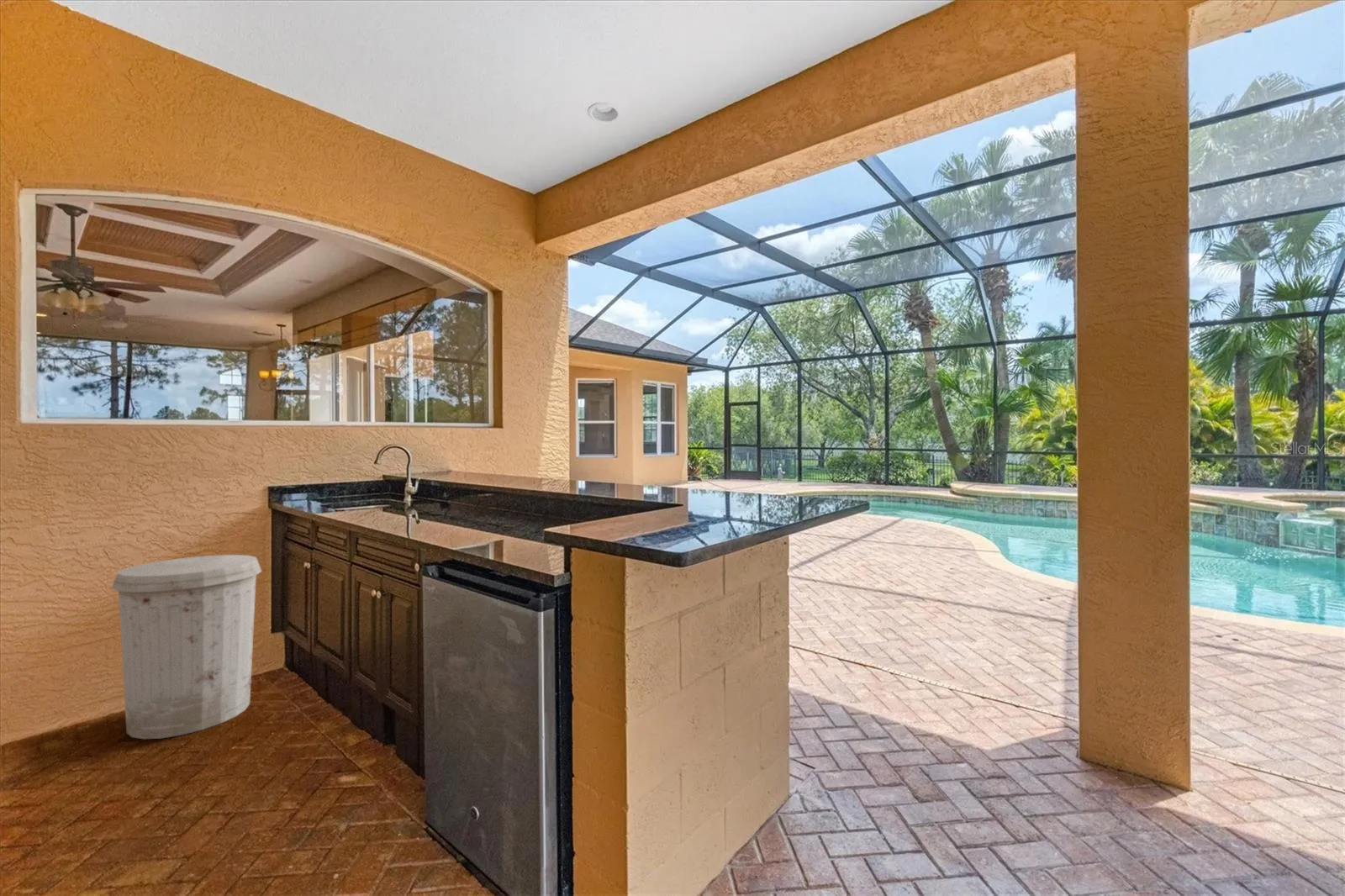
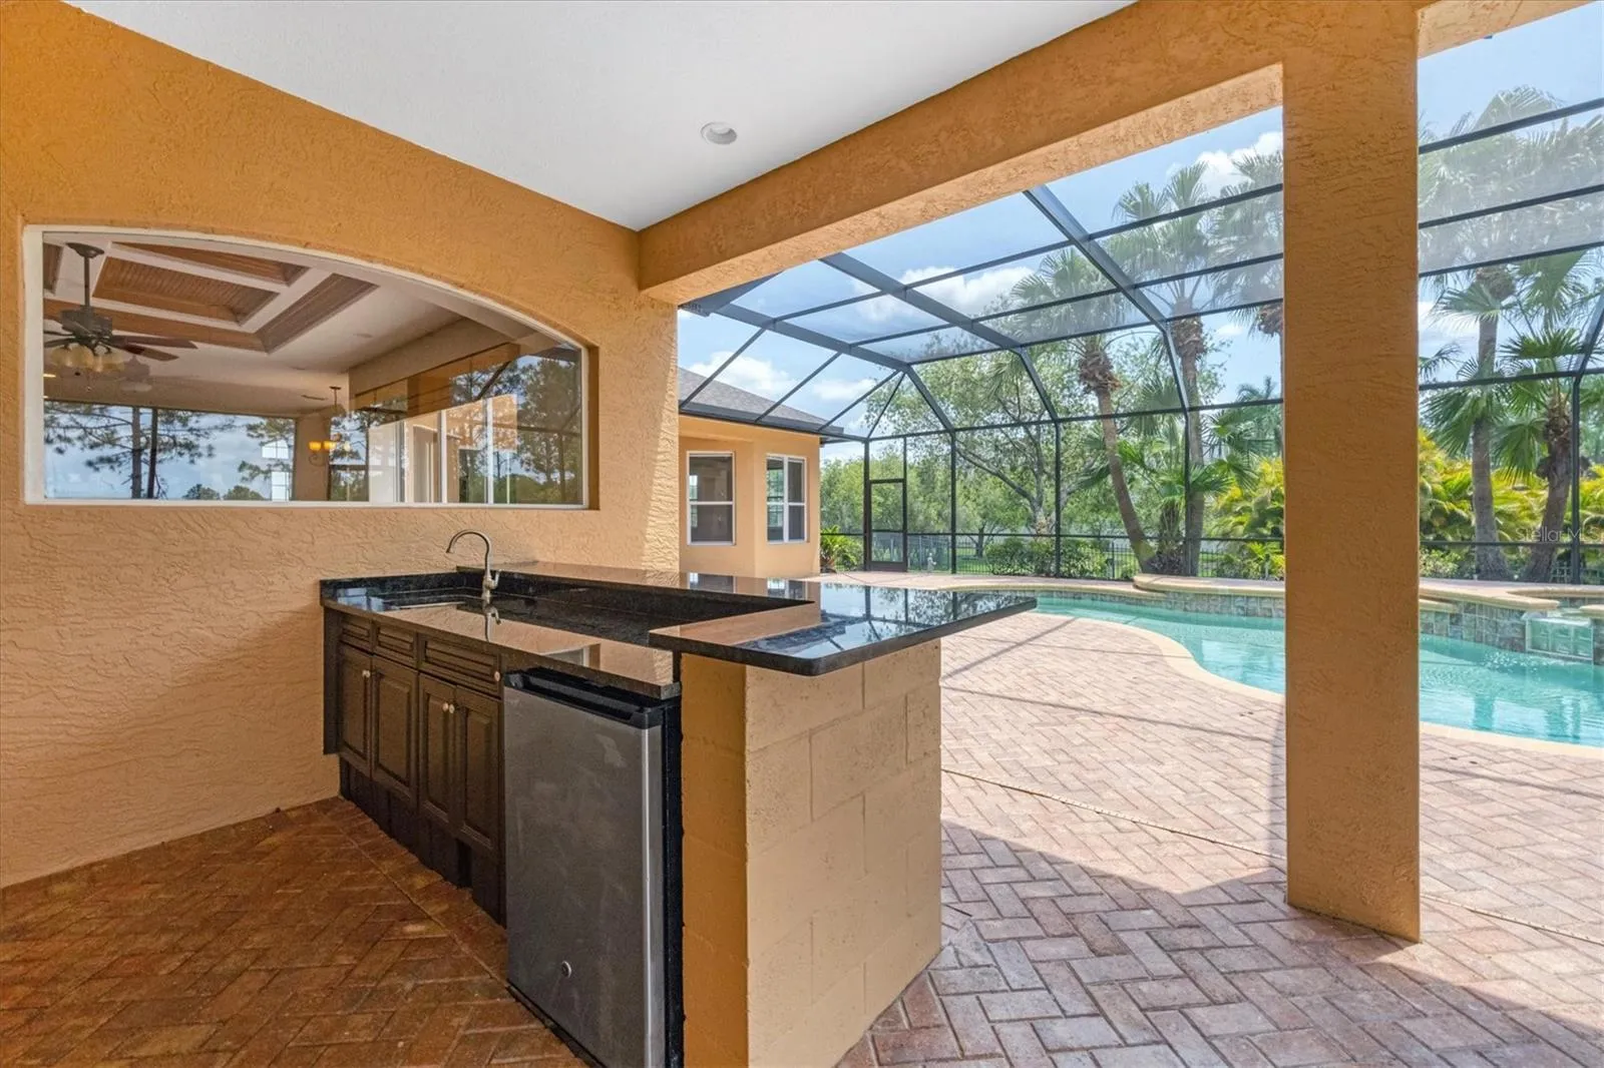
- trash can [110,554,263,740]
